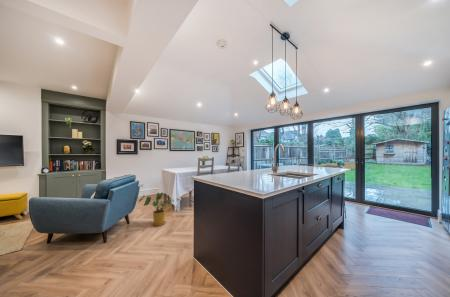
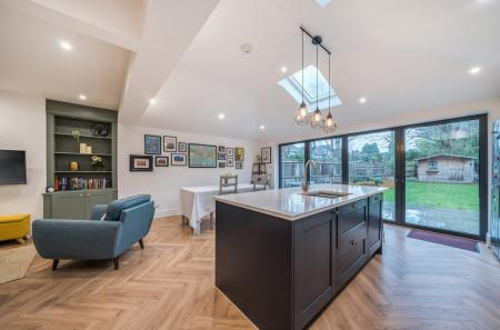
- house plant [138,192,175,227]
